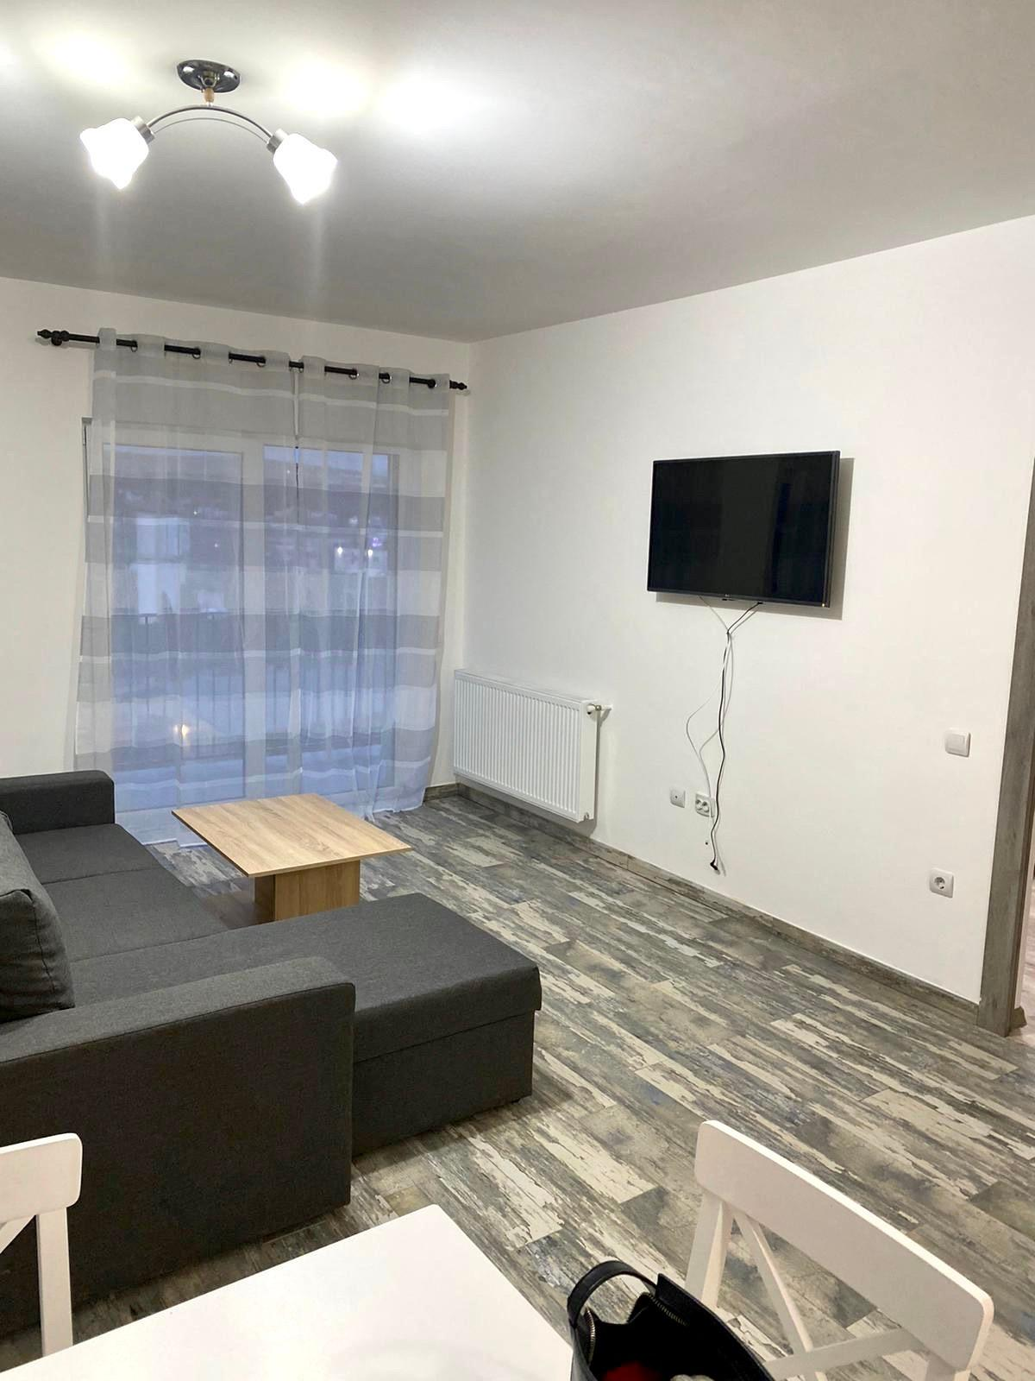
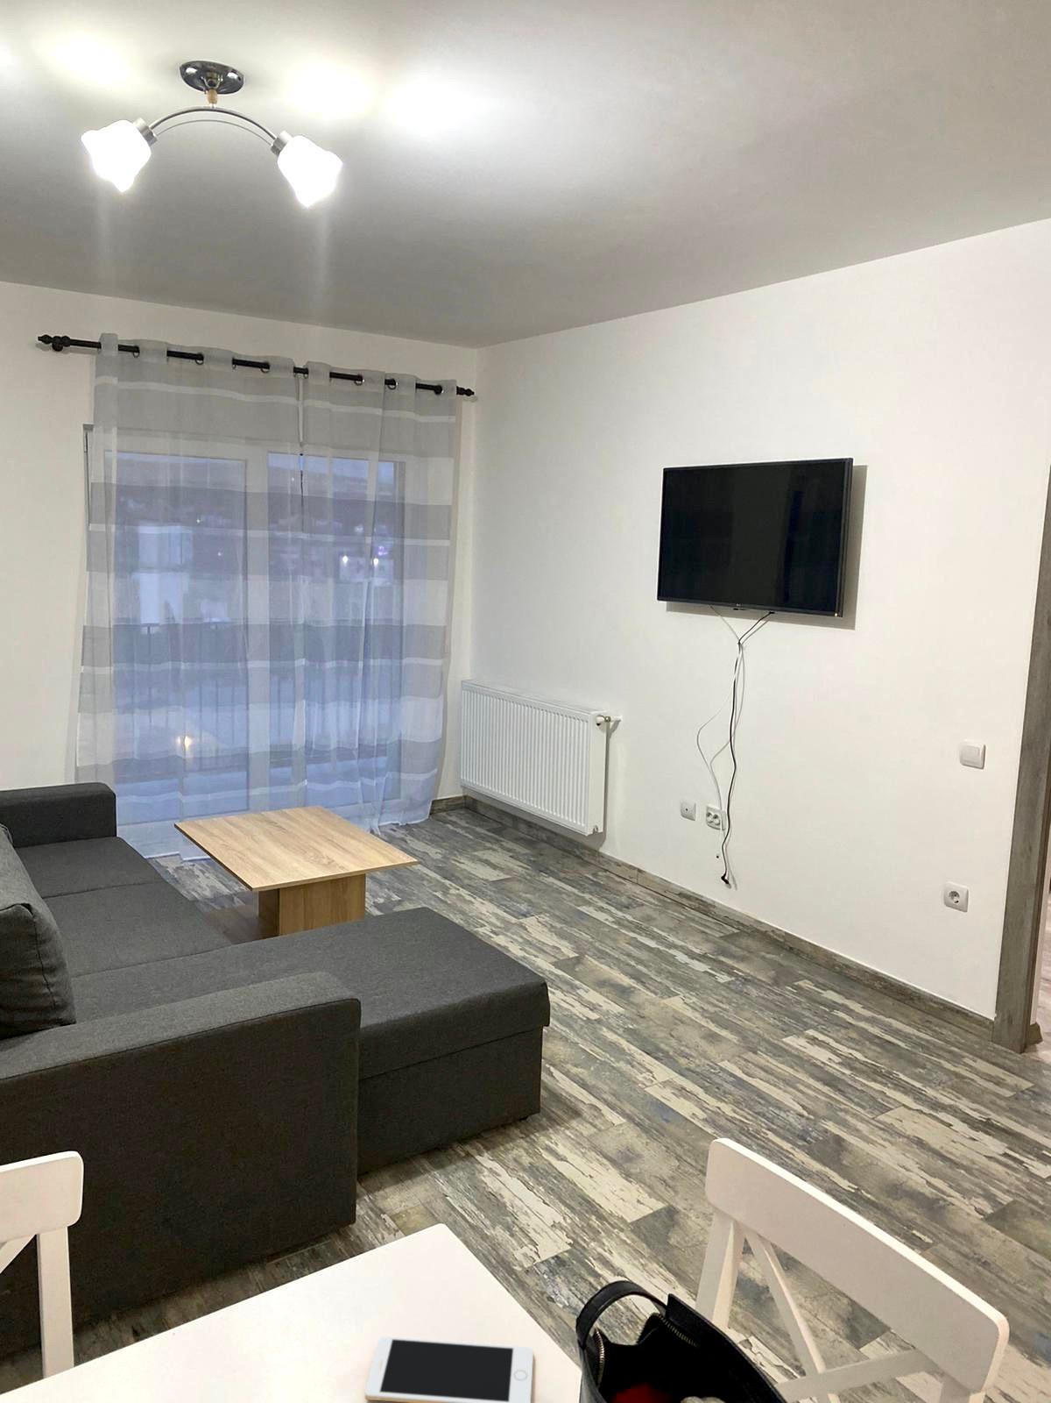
+ cell phone [364,1336,534,1403]
